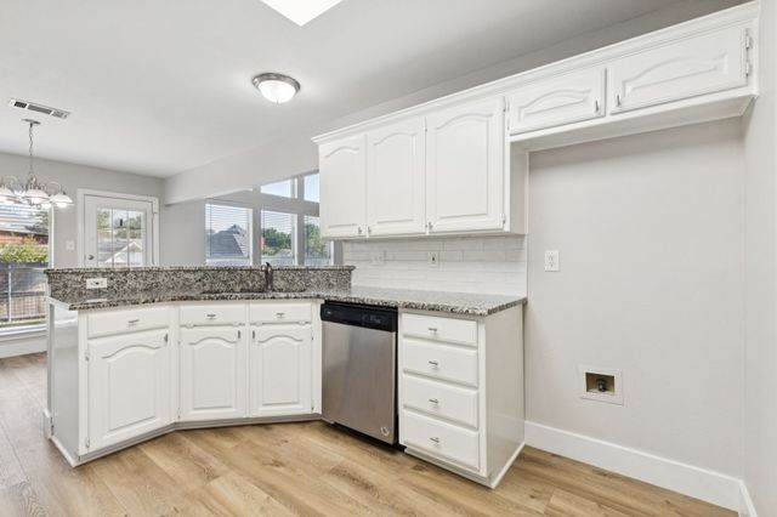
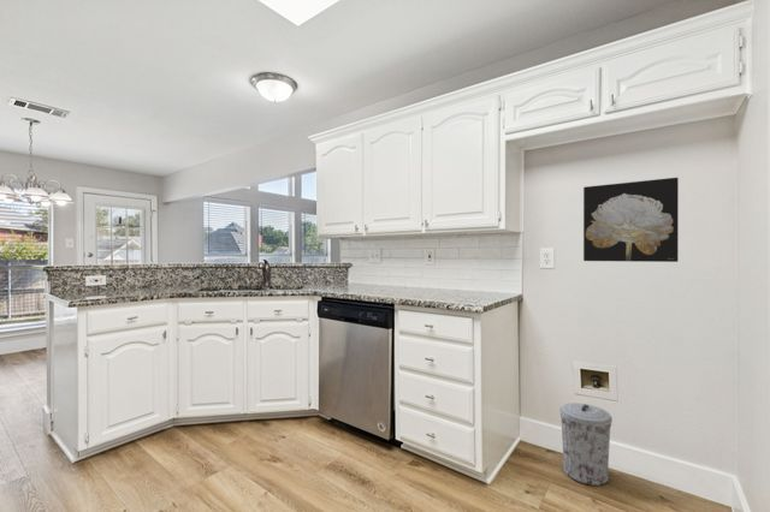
+ trash can [558,401,614,487]
+ wall art [582,177,680,263]
